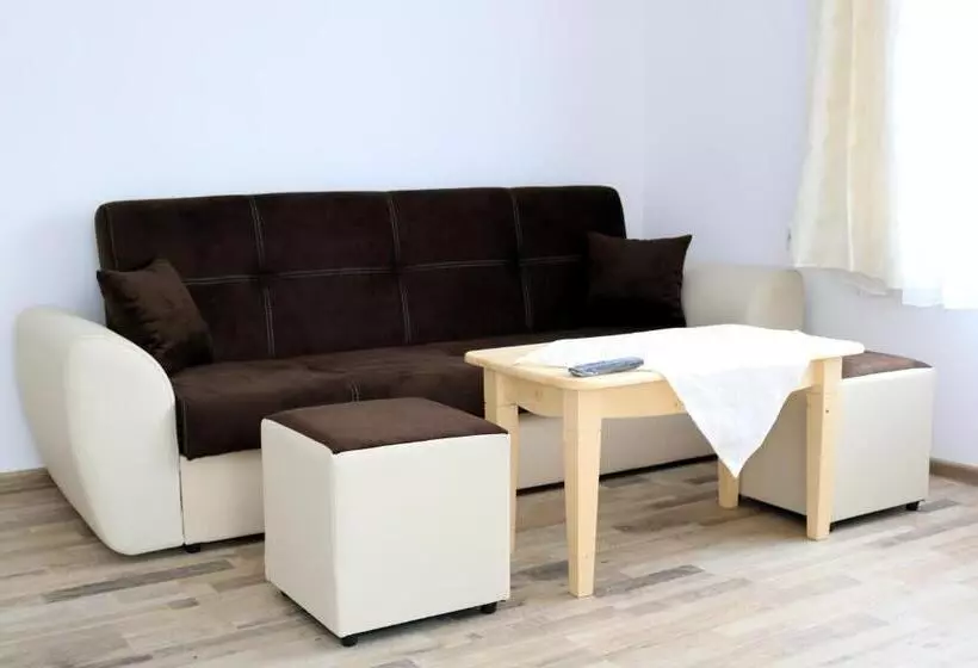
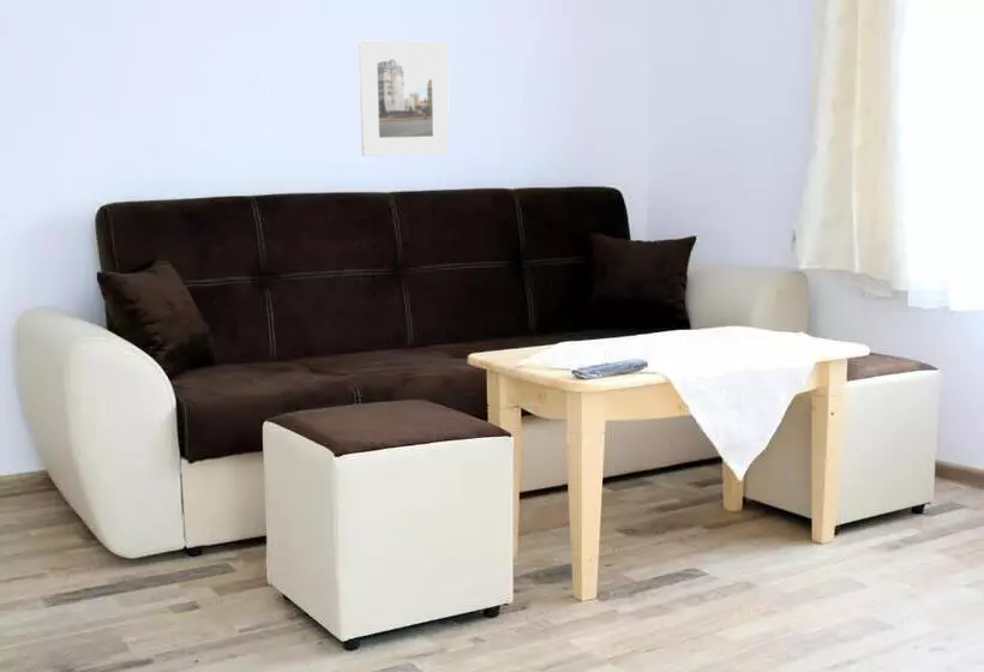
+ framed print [358,38,450,157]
